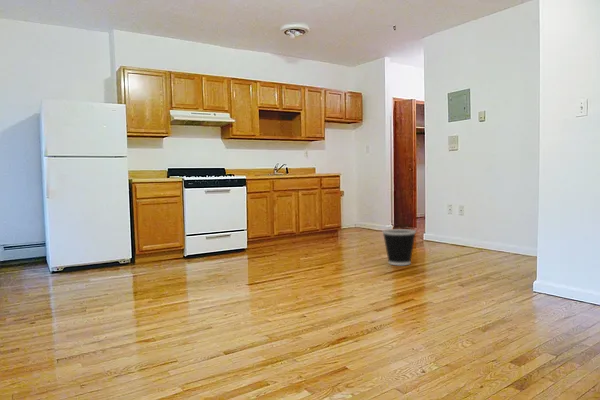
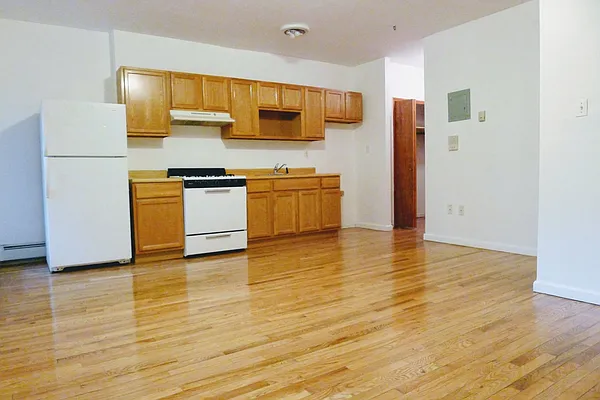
- wastebasket [381,228,417,266]
